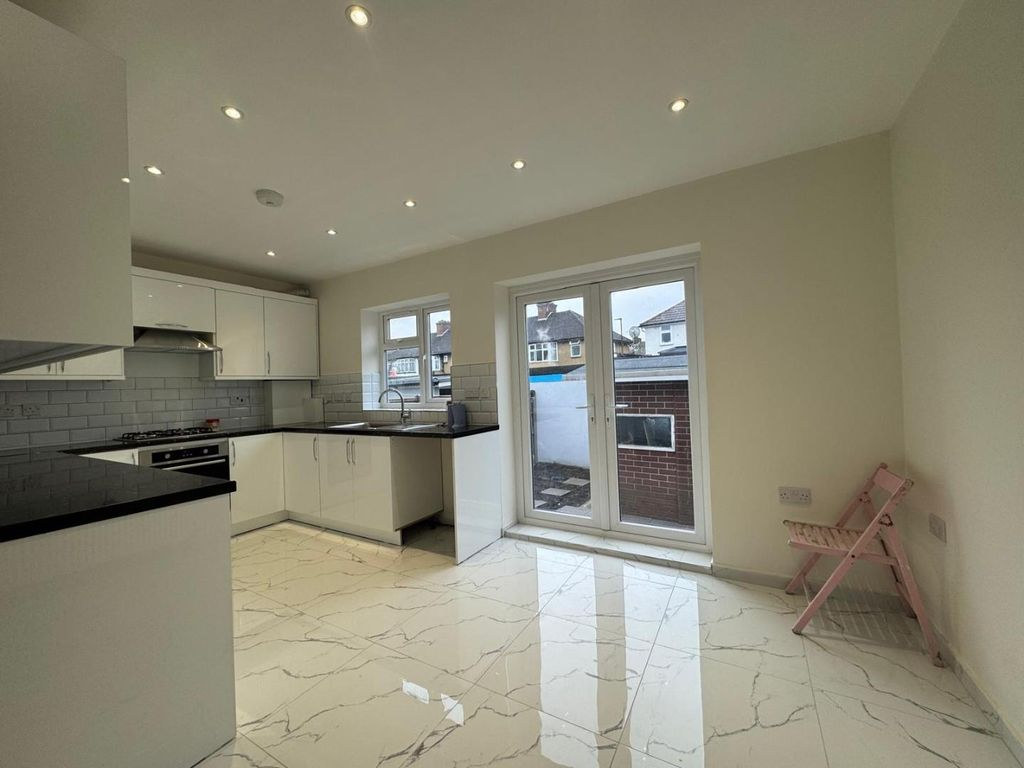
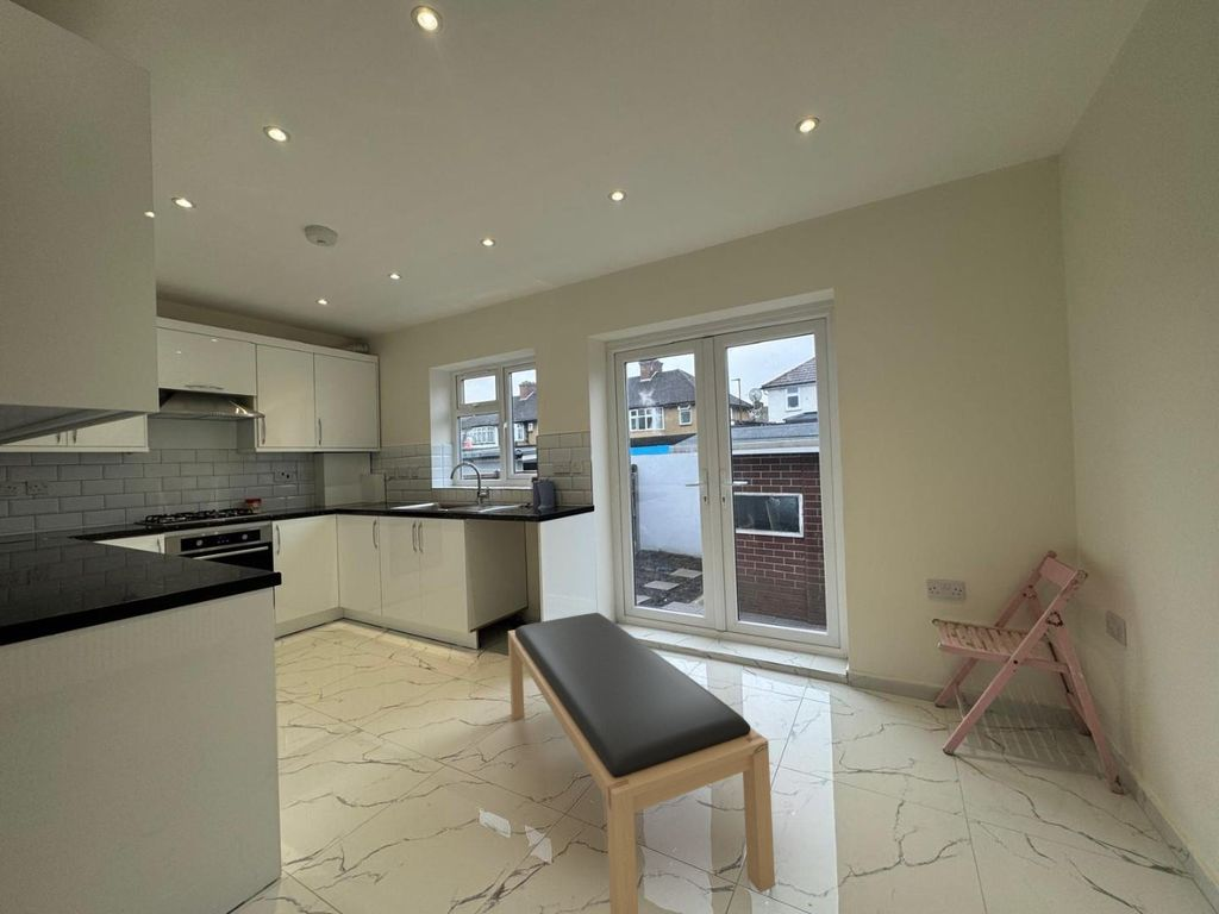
+ bench [507,612,776,914]
